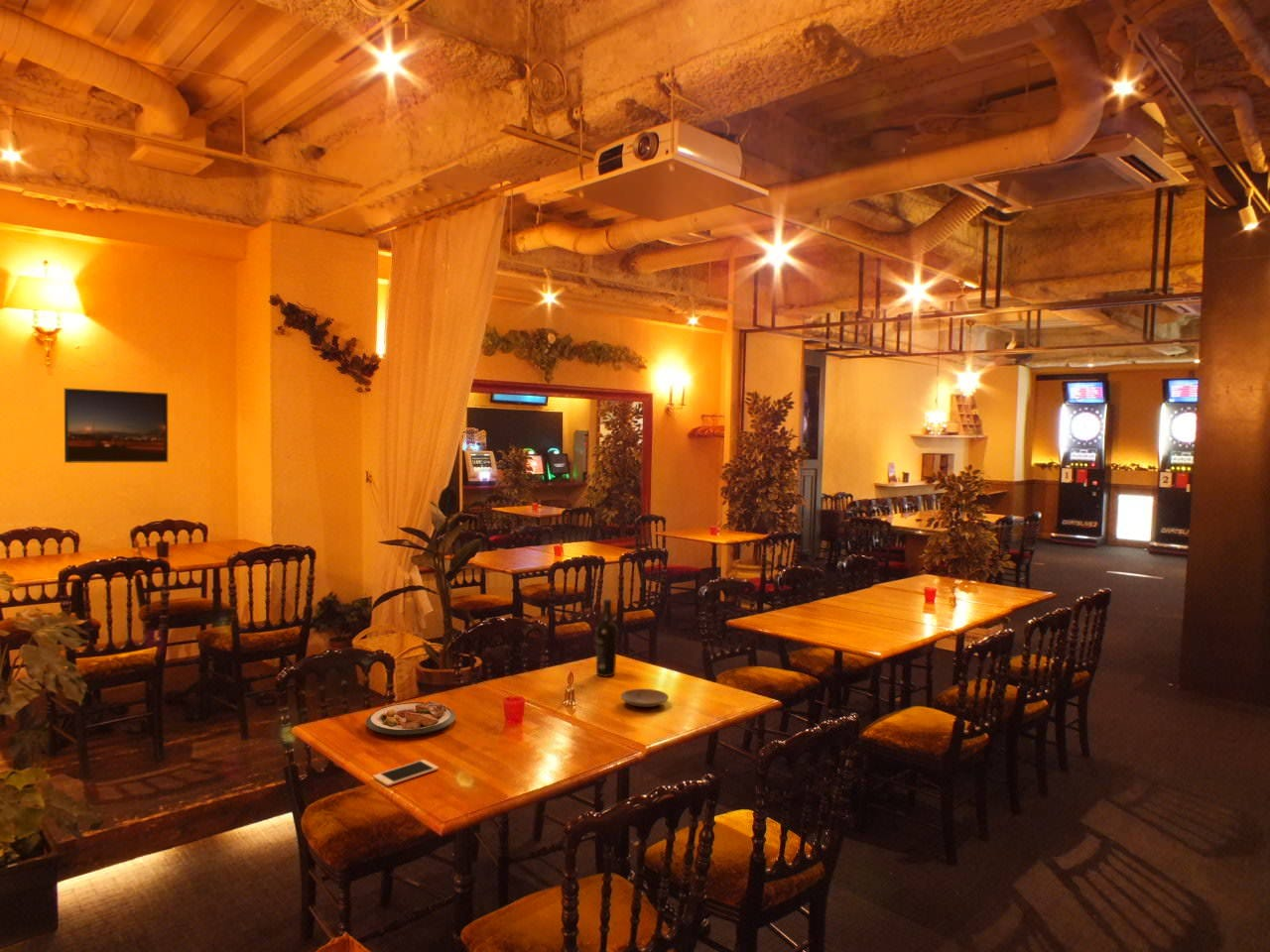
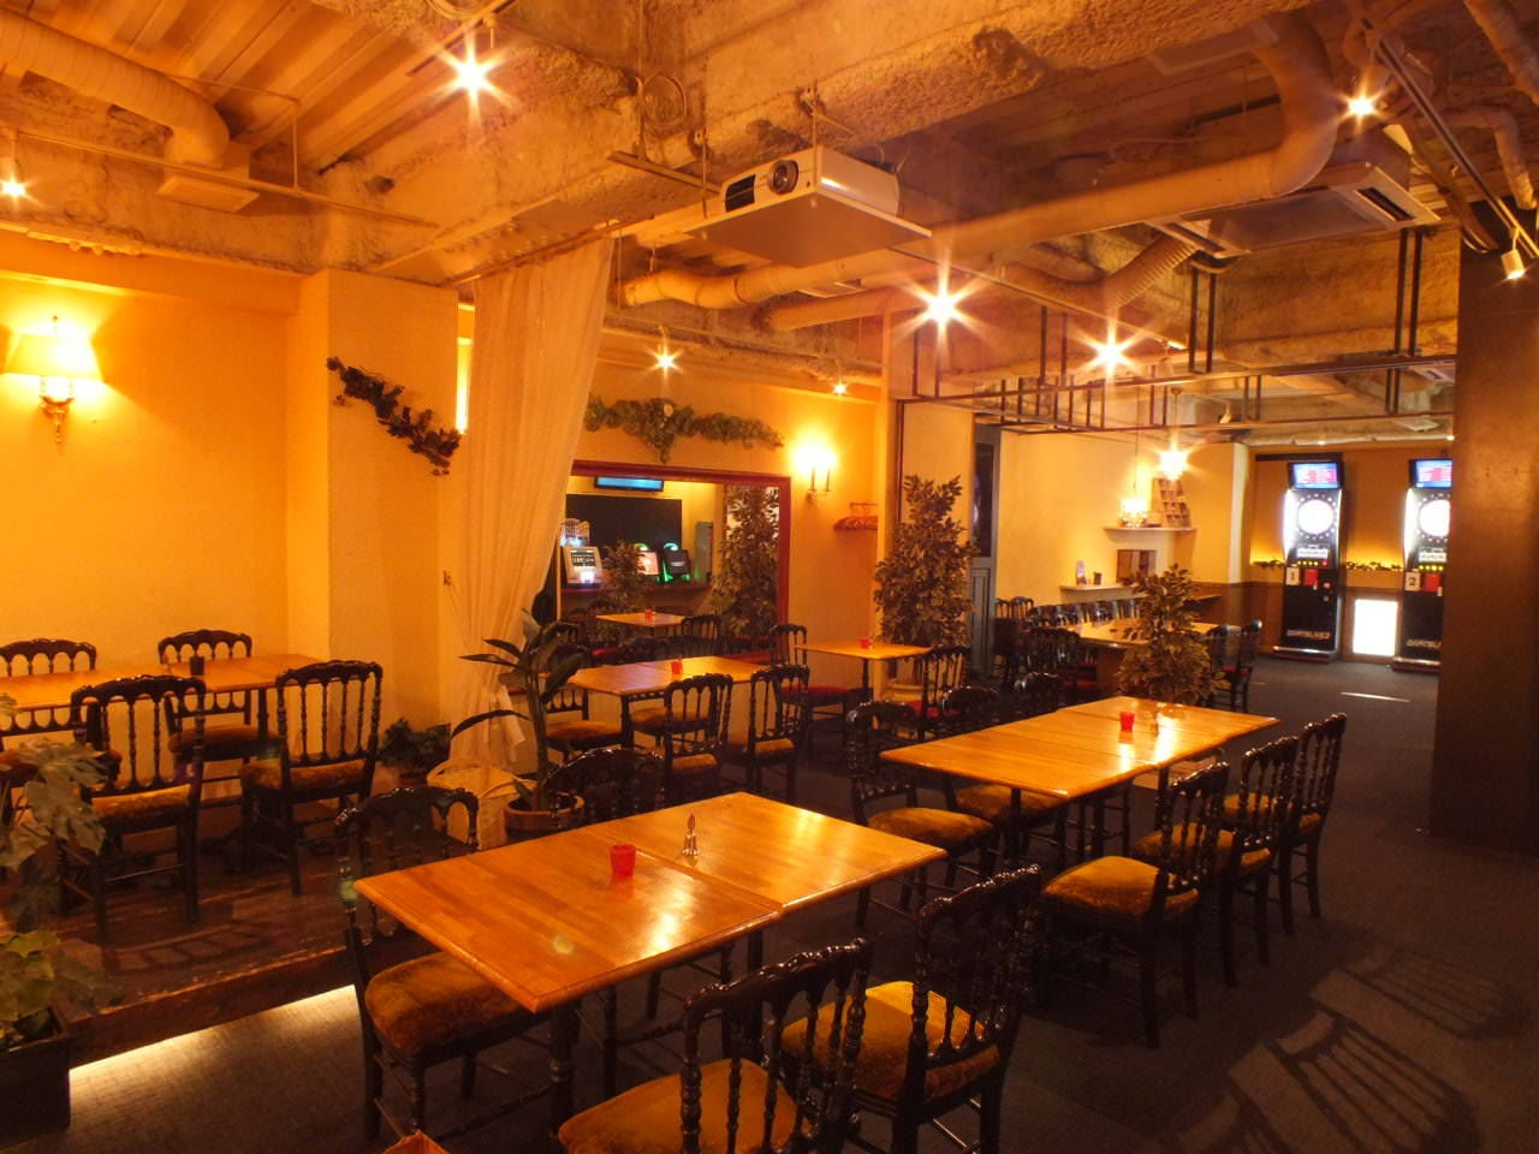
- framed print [64,387,169,464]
- cell phone [372,759,440,787]
- plate [365,700,456,739]
- wine bottle [595,598,618,677]
- plate [620,688,670,708]
